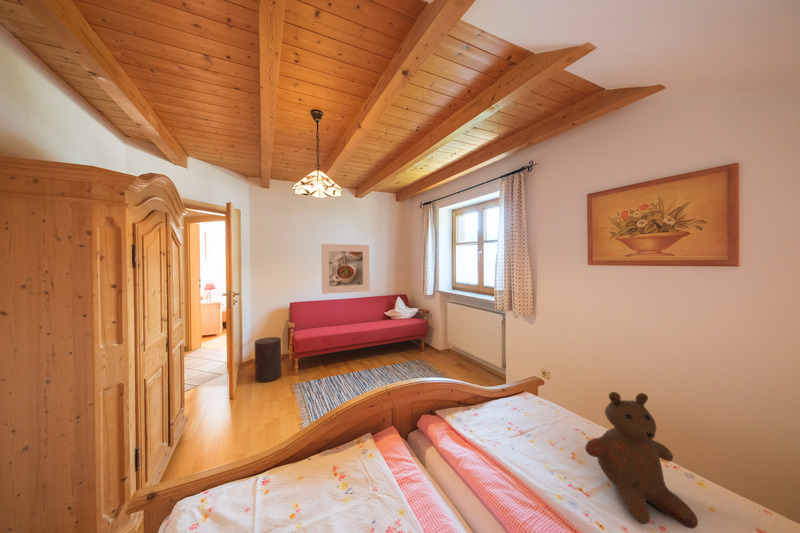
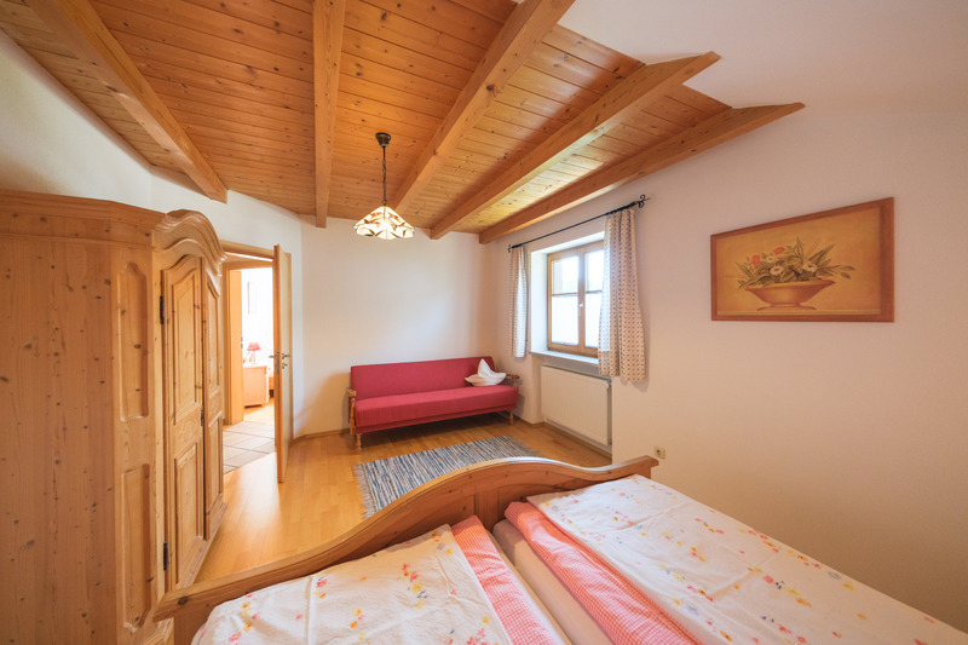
- stool [254,336,282,384]
- teddy bear [584,391,699,529]
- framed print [320,243,370,295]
